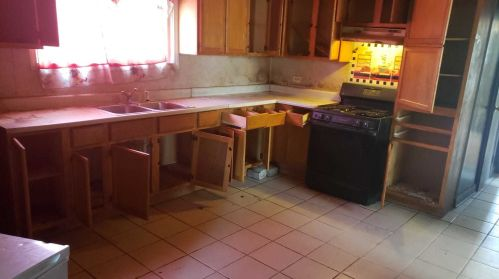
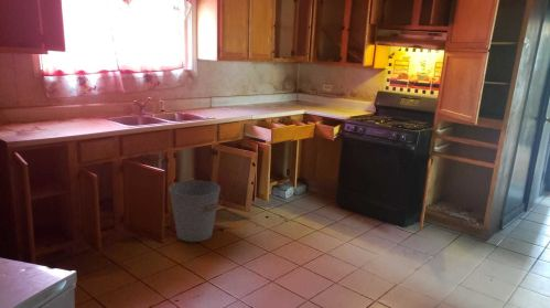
+ bucket [168,180,224,243]
